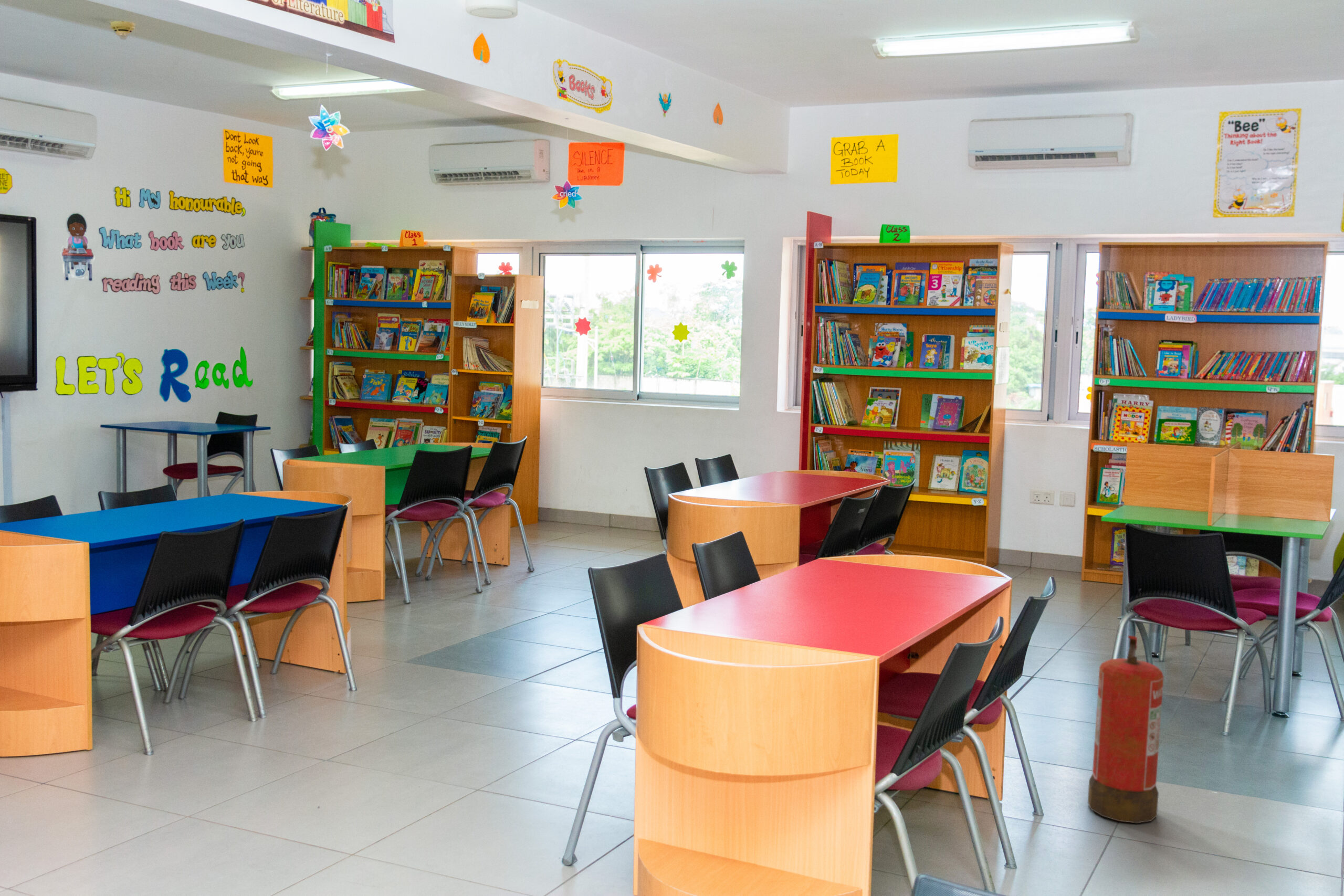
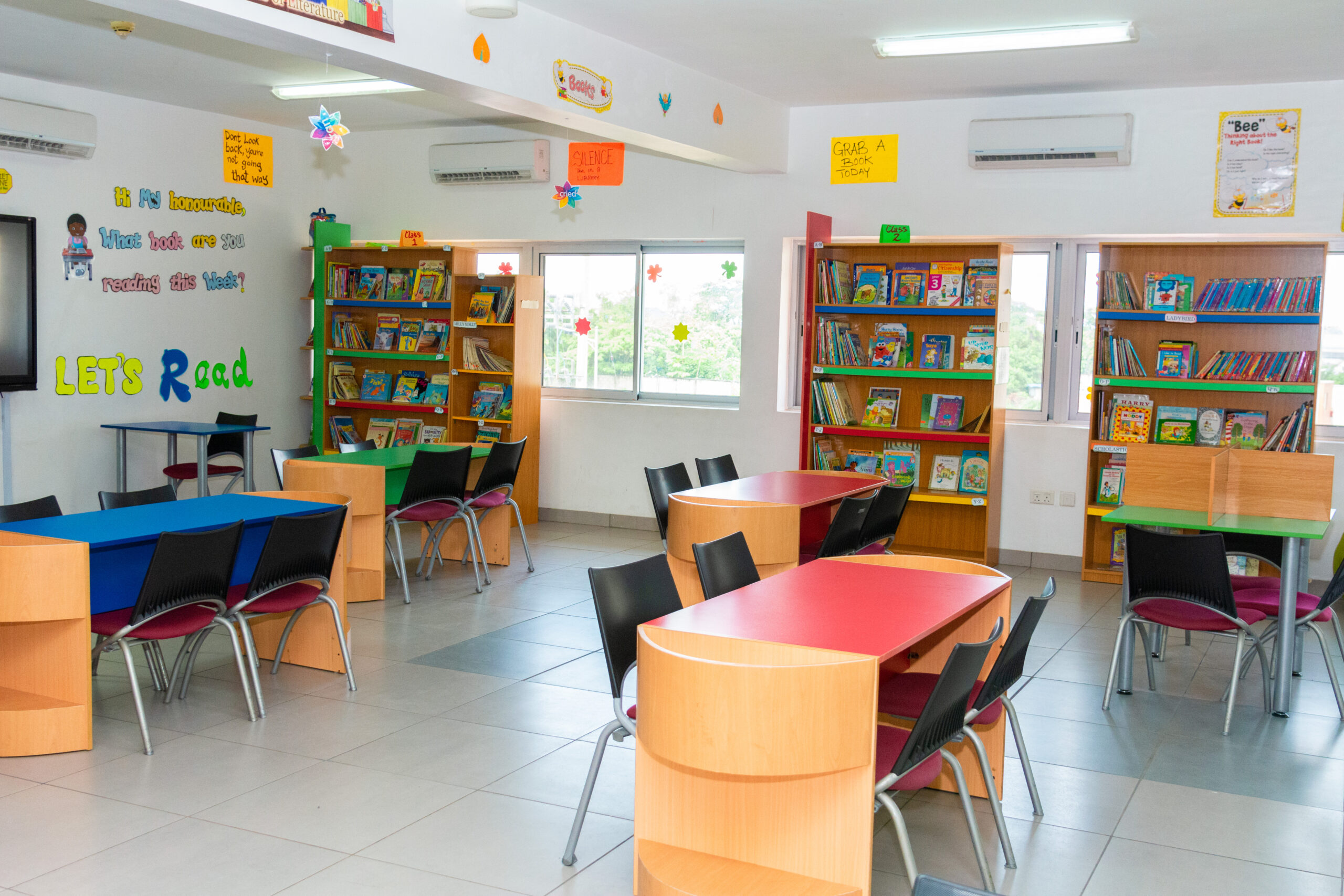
- fire extinguisher [1087,635,1164,824]
